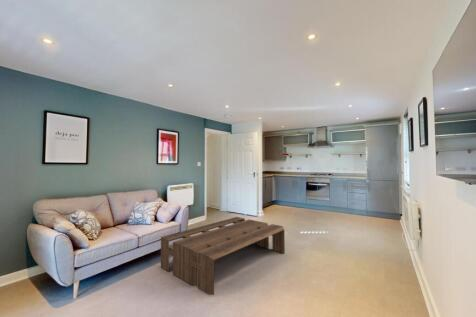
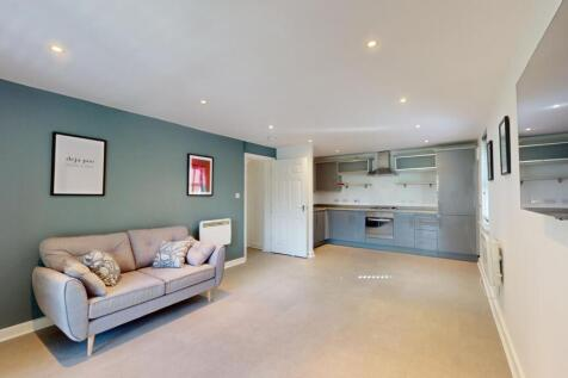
- coffee table [160,216,286,296]
